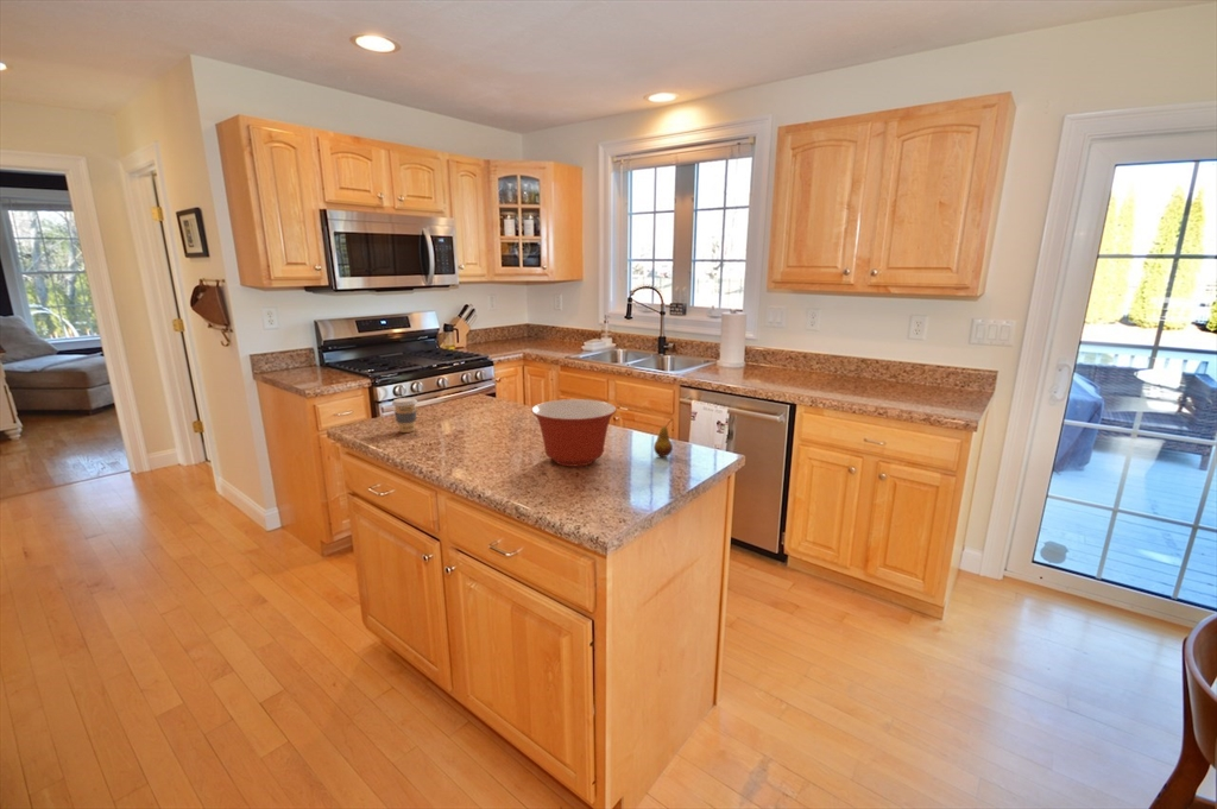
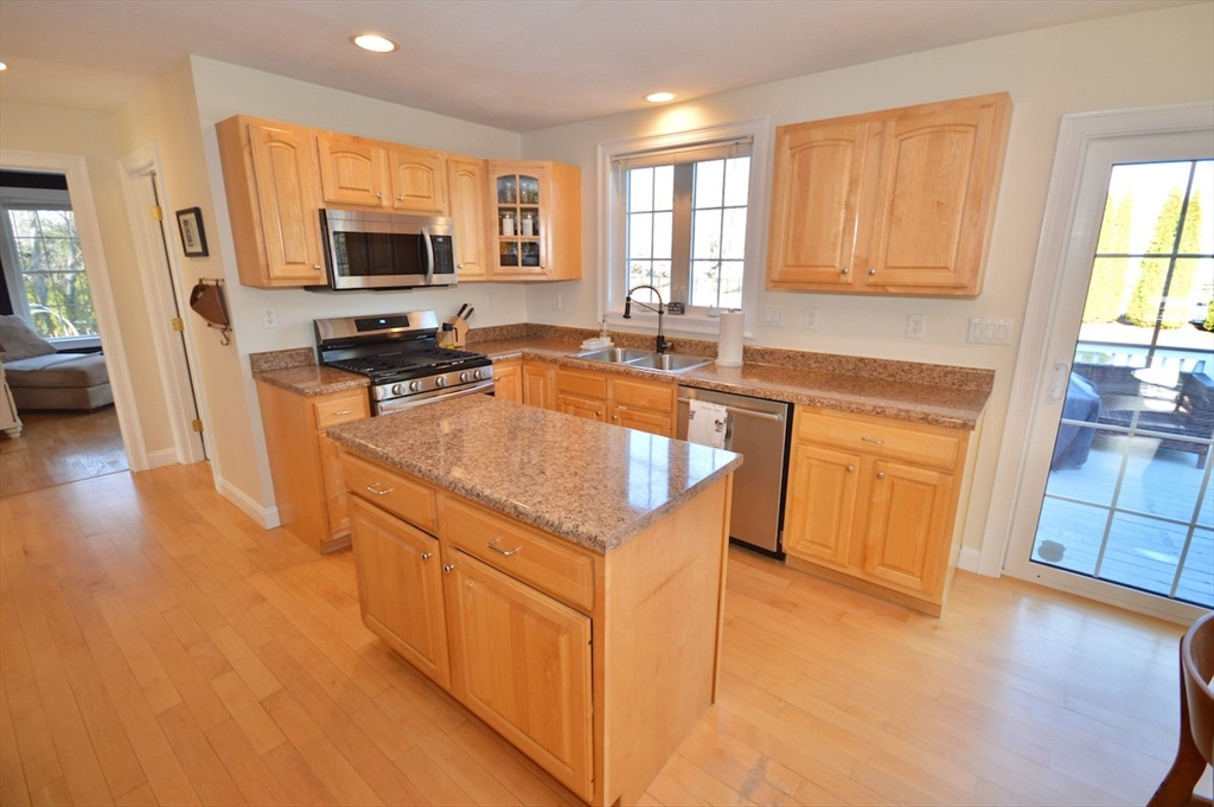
- mixing bowl [530,398,618,468]
- coffee cup [391,397,418,434]
- fruit [652,418,674,459]
